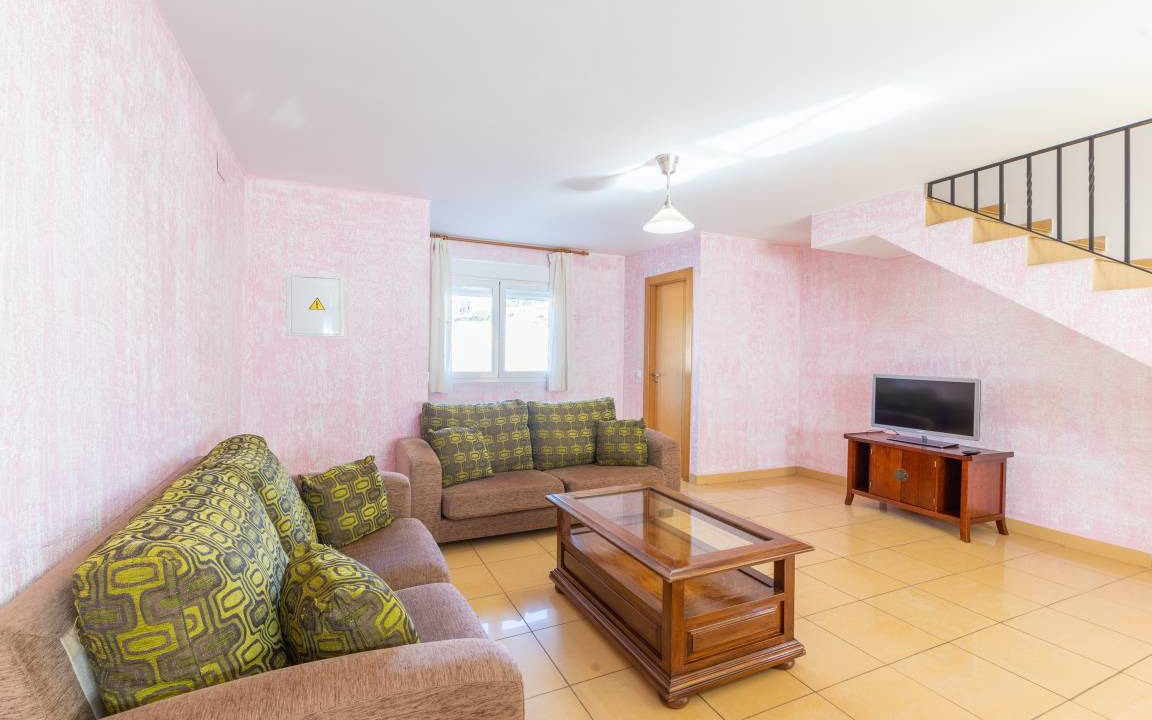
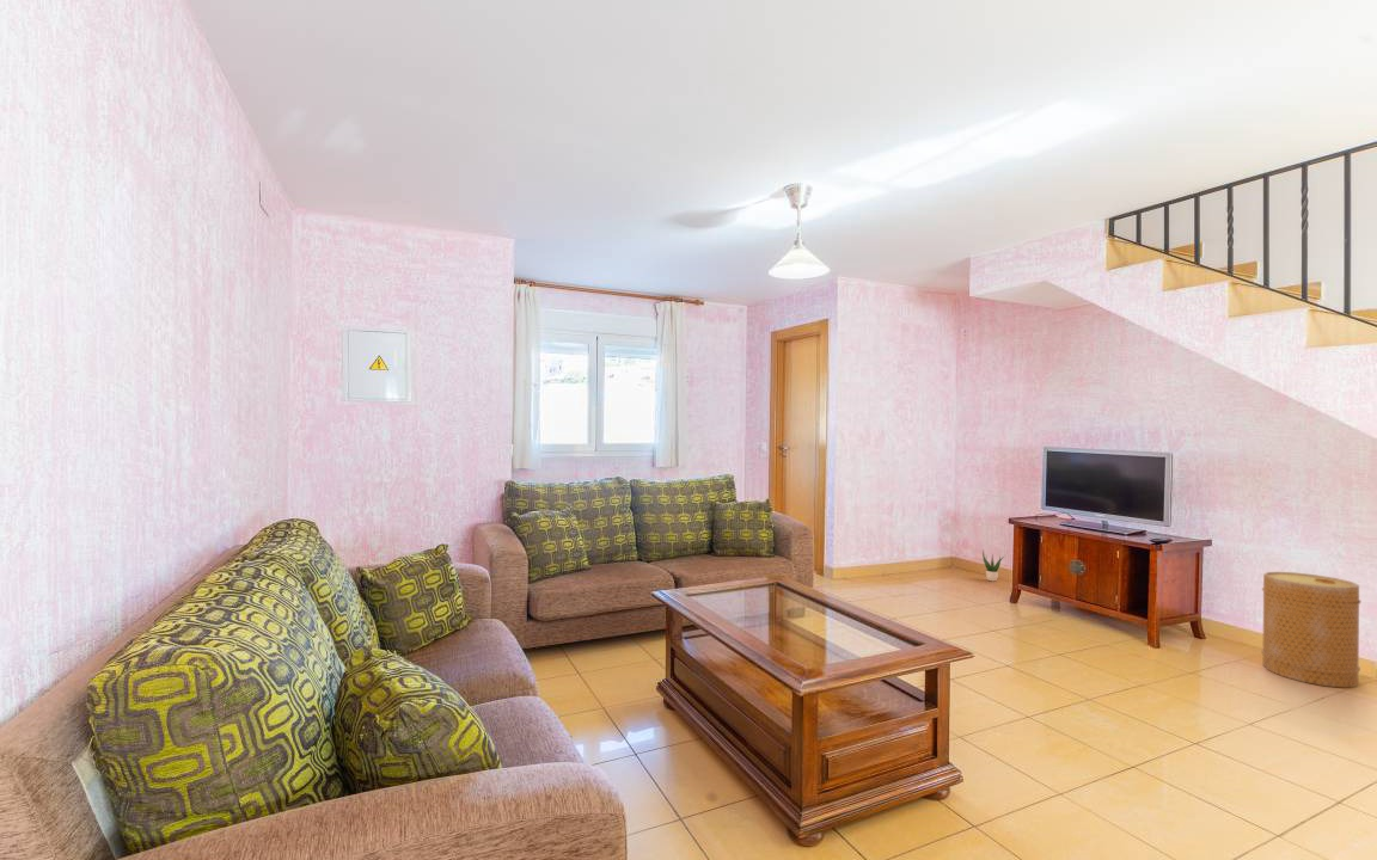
+ potted plant [981,549,1005,583]
+ basket [1260,571,1361,689]
